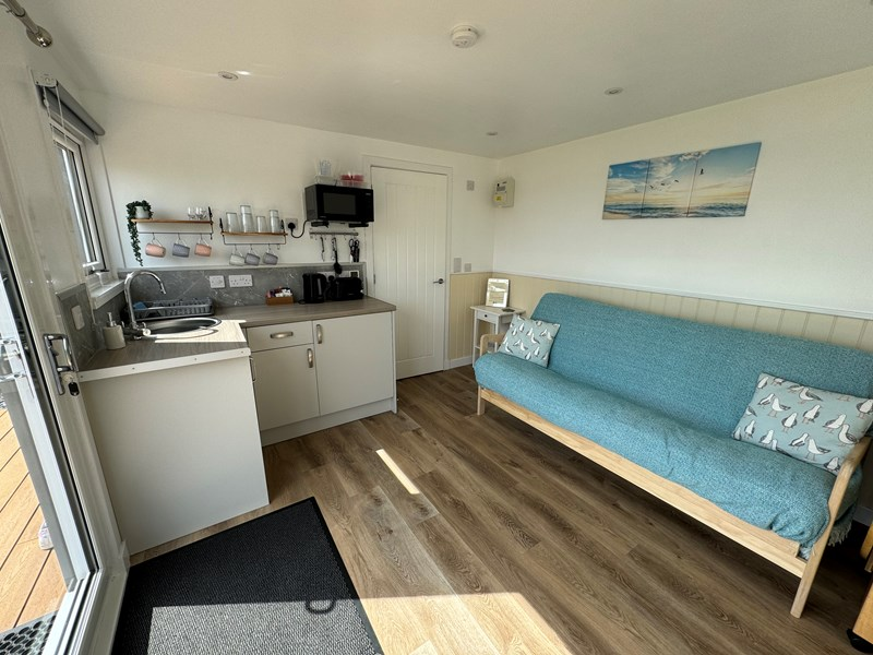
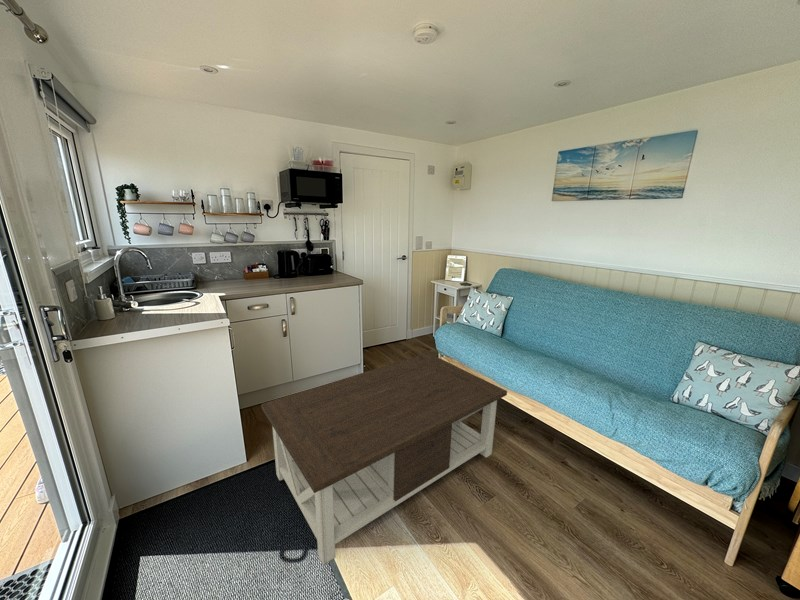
+ coffee table [260,352,508,566]
